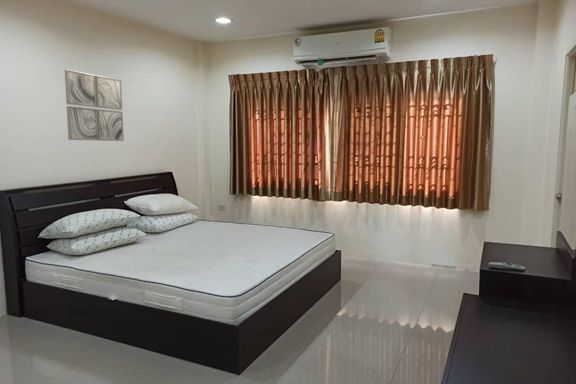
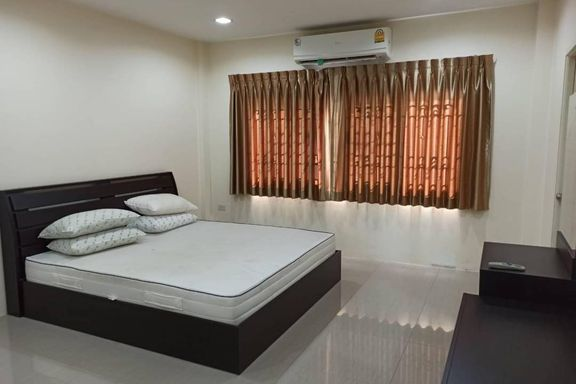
- wall art [64,69,125,142]
